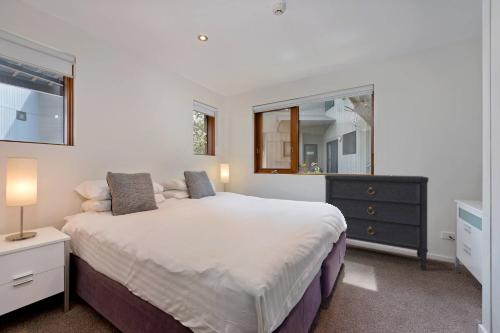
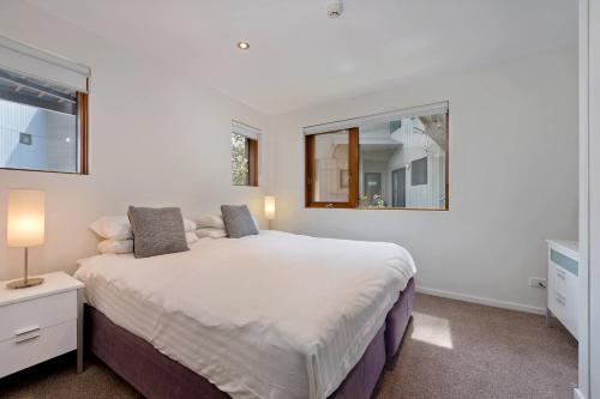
- dresser [324,173,429,272]
